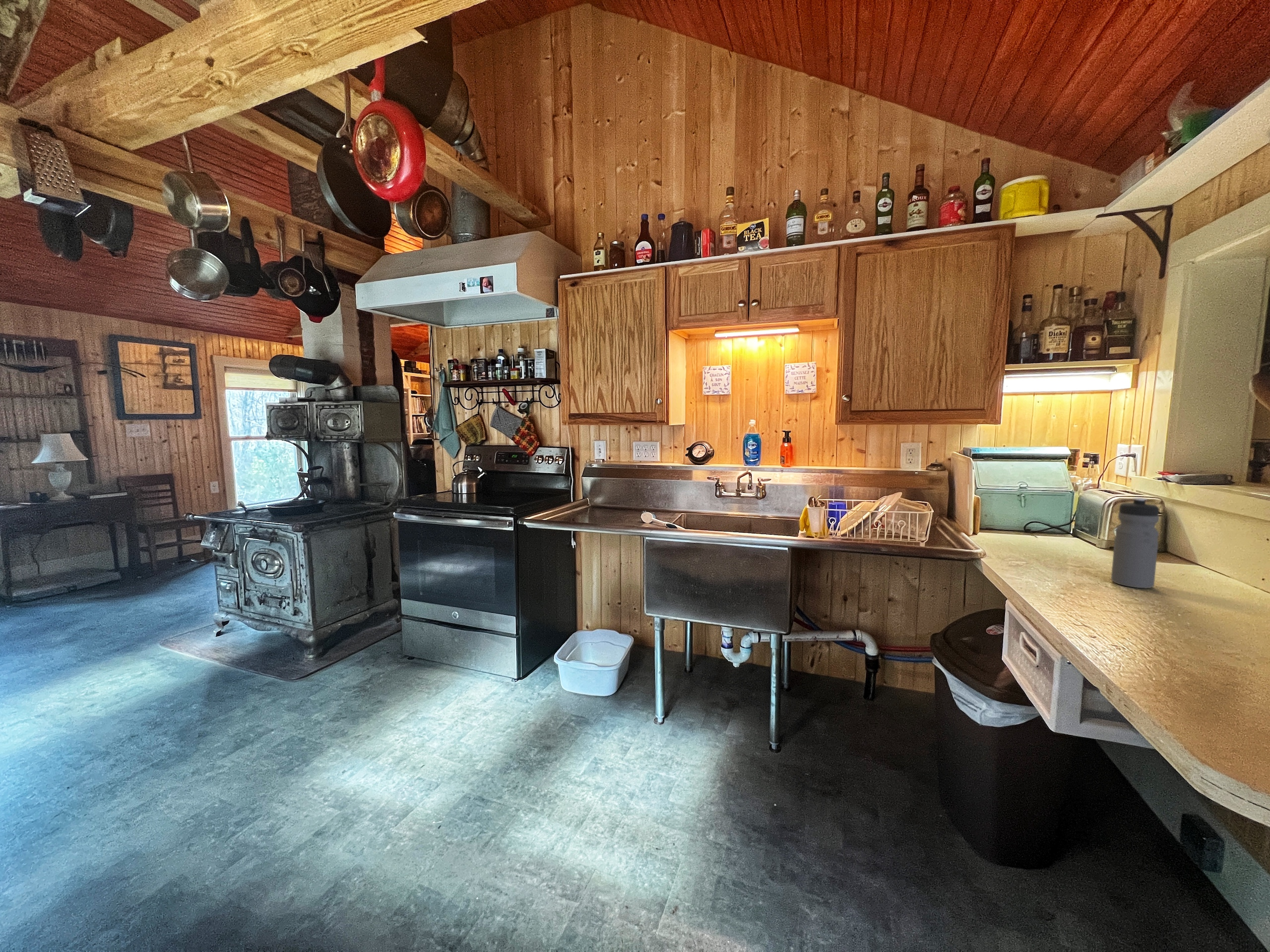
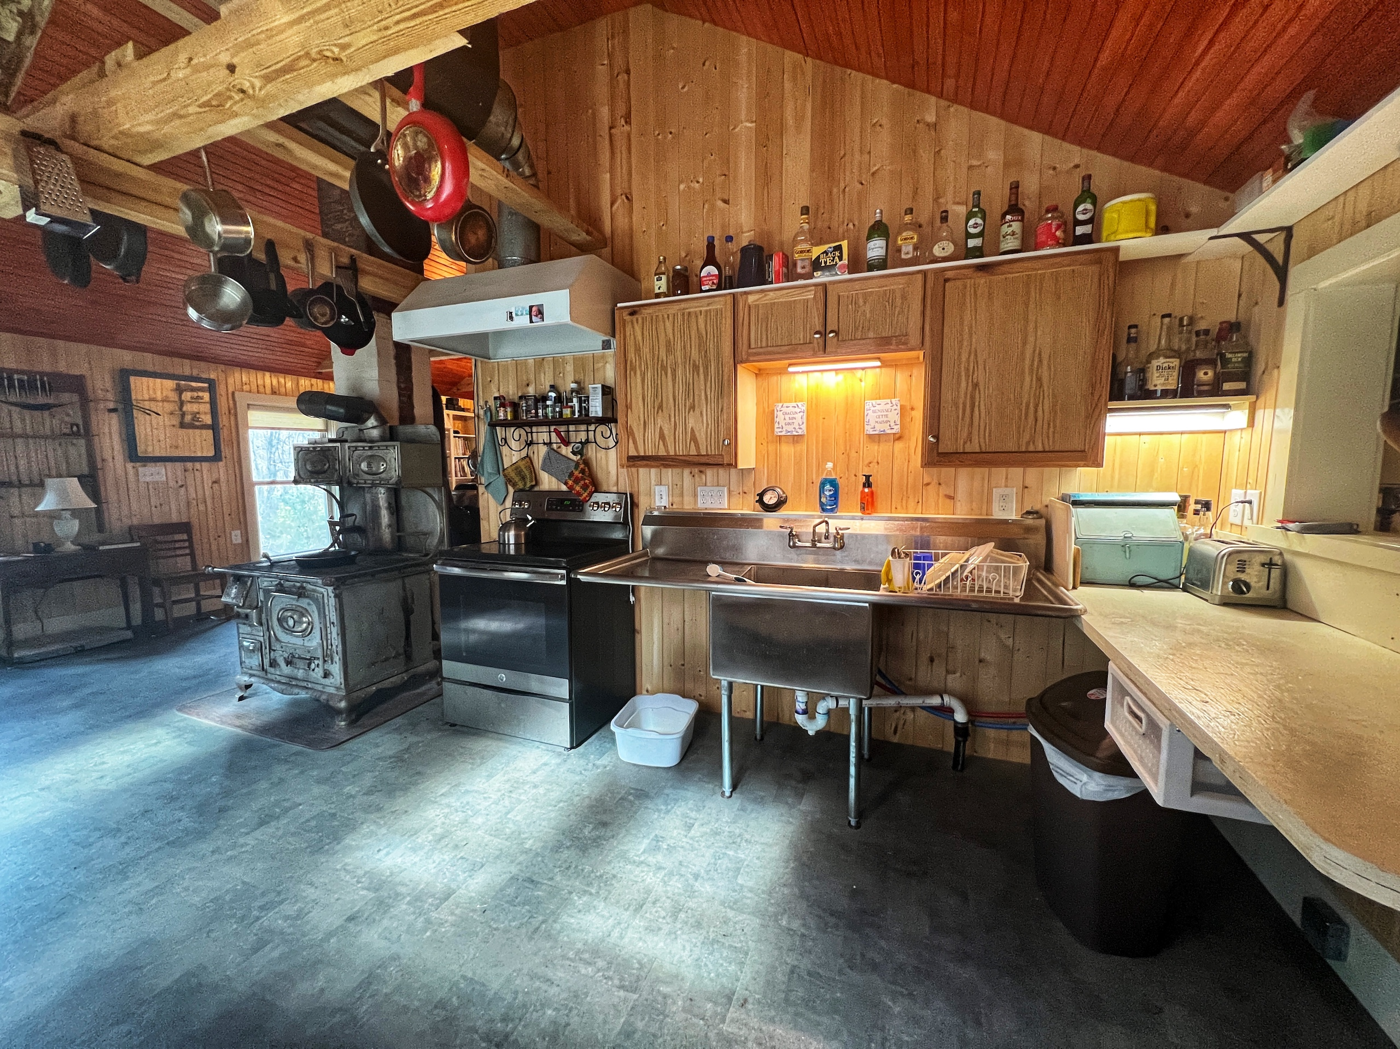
- water bottle [1111,497,1159,589]
